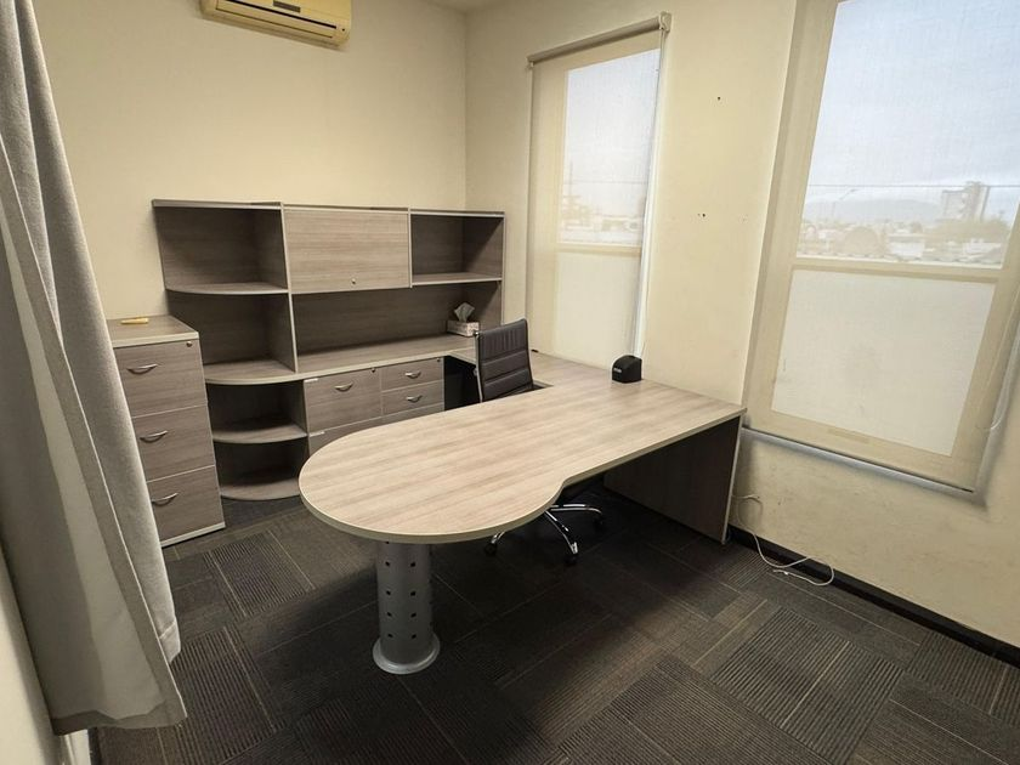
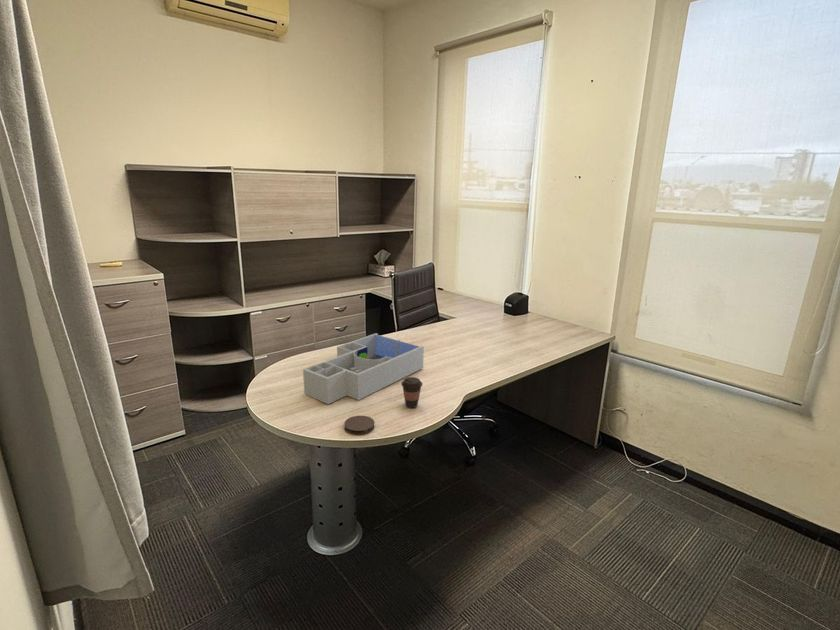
+ coaster [343,415,375,435]
+ desk organizer [302,332,425,405]
+ coffee cup [400,376,424,409]
